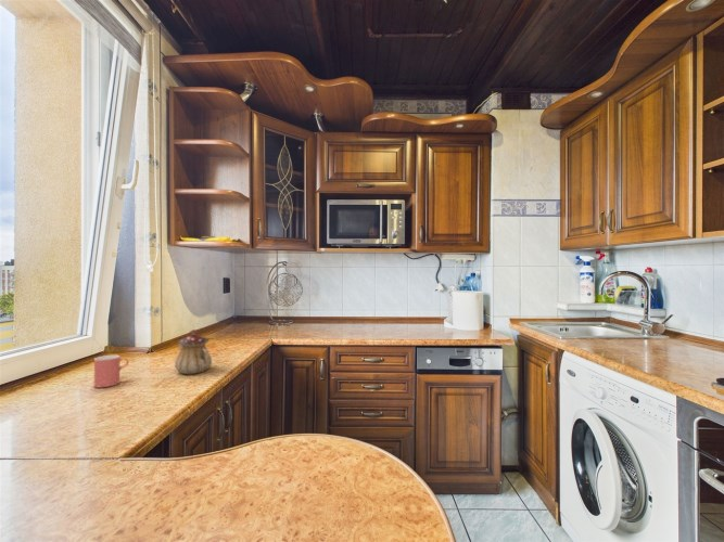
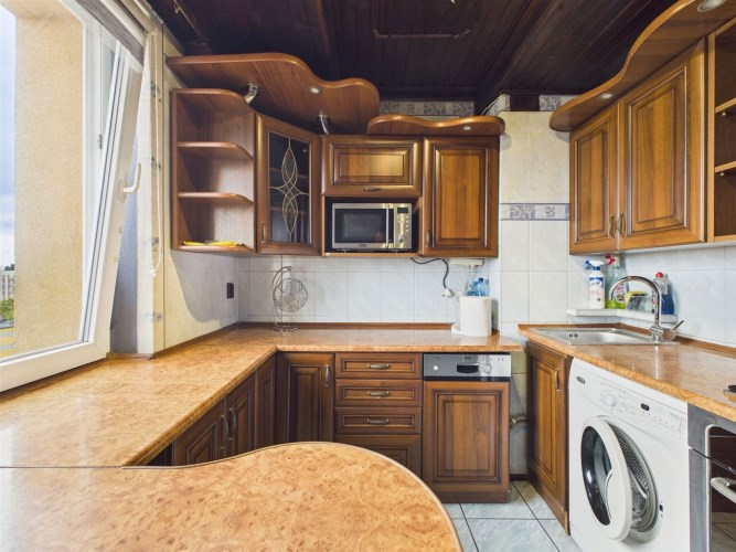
- teapot [174,328,213,375]
- cup [93,354,130,388]
